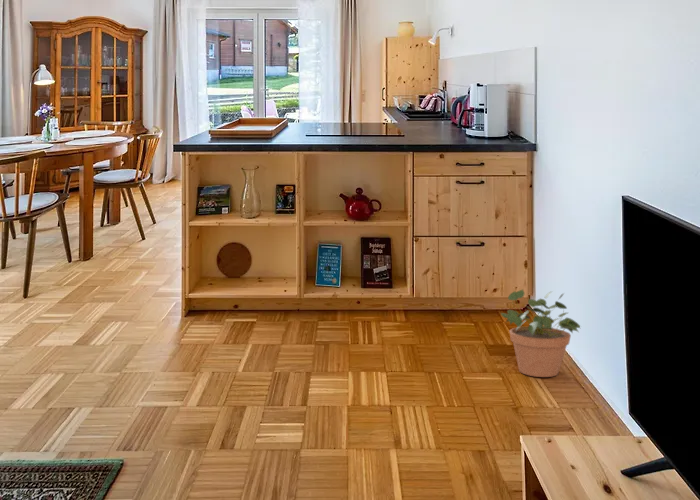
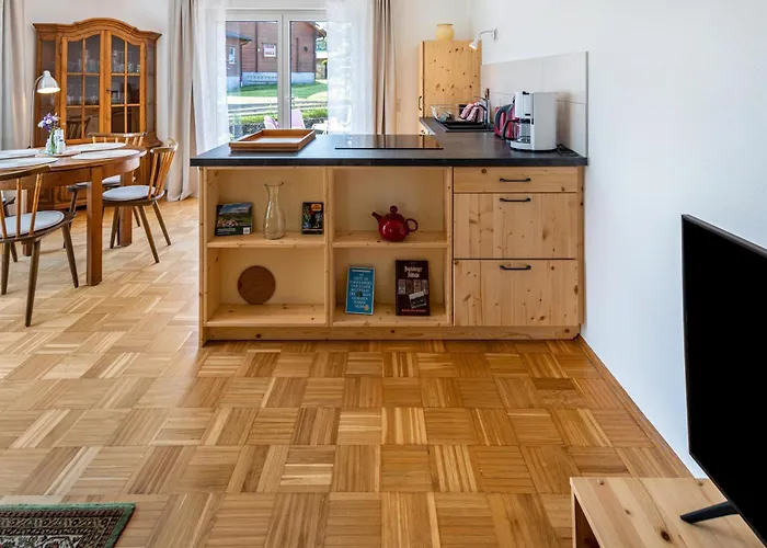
- potted plant [500,289,581,378]
